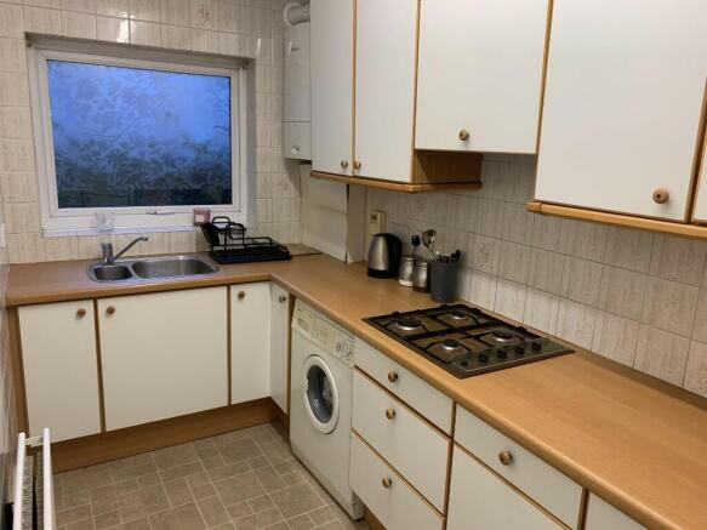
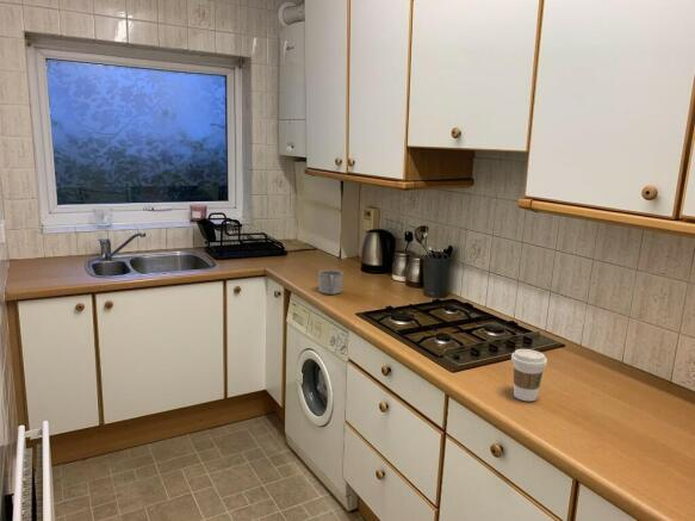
+ coffee cup [510,348,548,402]
+ mug [317,268,345,296]
